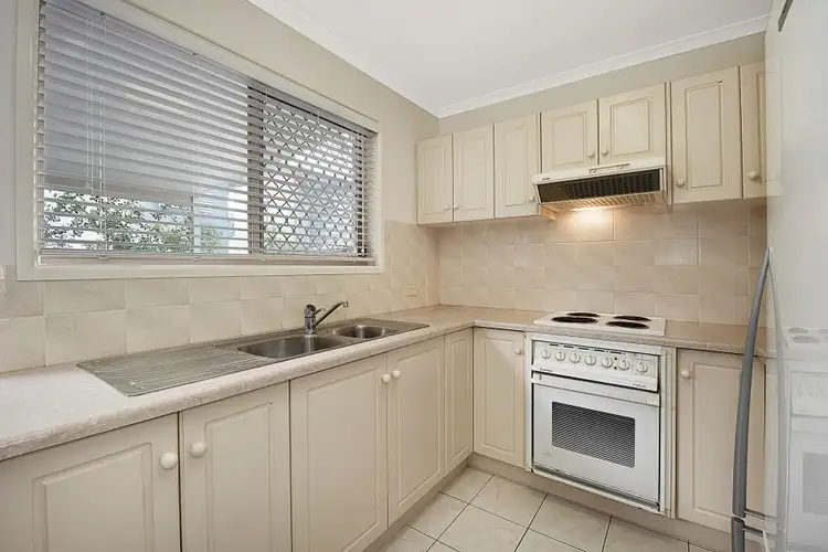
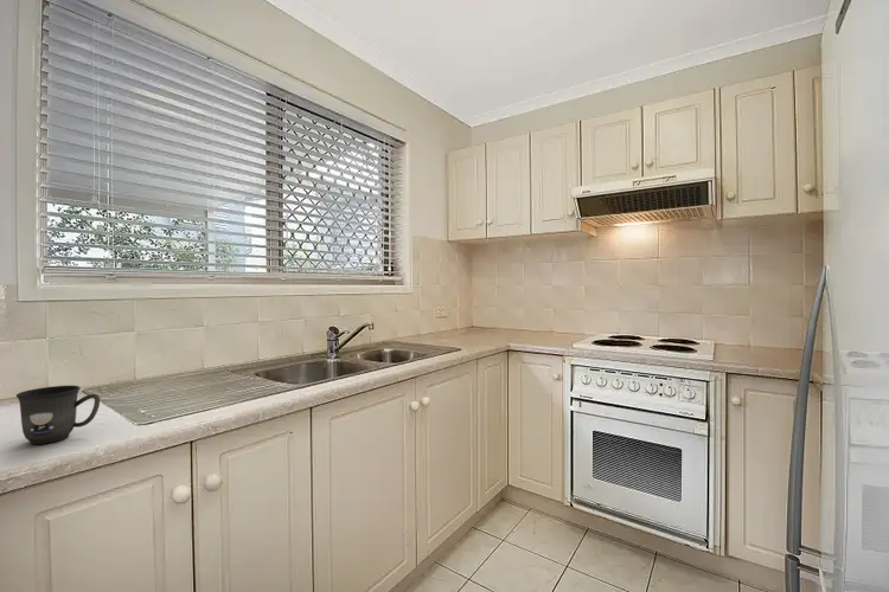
+ mug [15,385,101,445]
